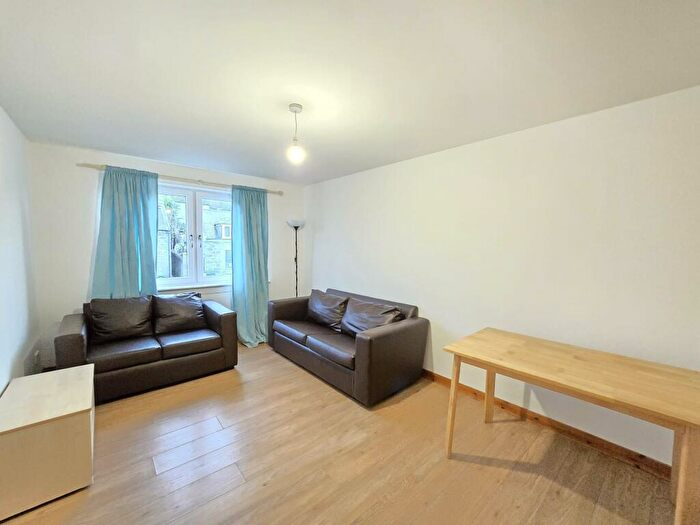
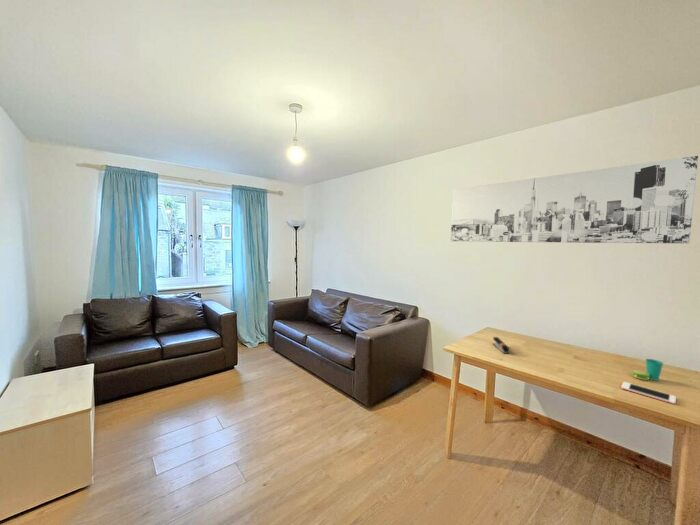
+ cup [631,358,664,382]
+ wall art [450,155,699,245]
+ stapler [492,336,510,355]
+ cell phone [620,381,677,405]
